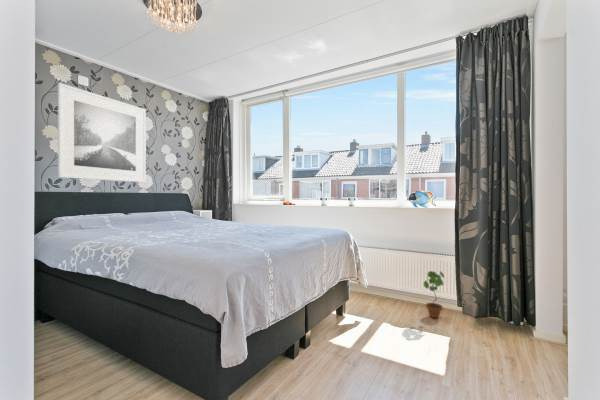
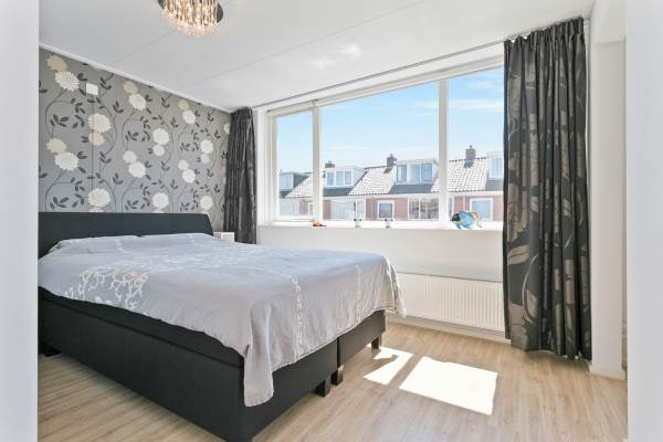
- potted plant [423,270,445,319]
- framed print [57,82,147,183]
